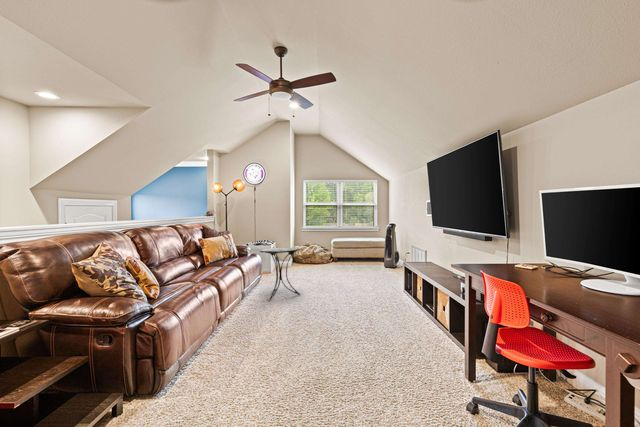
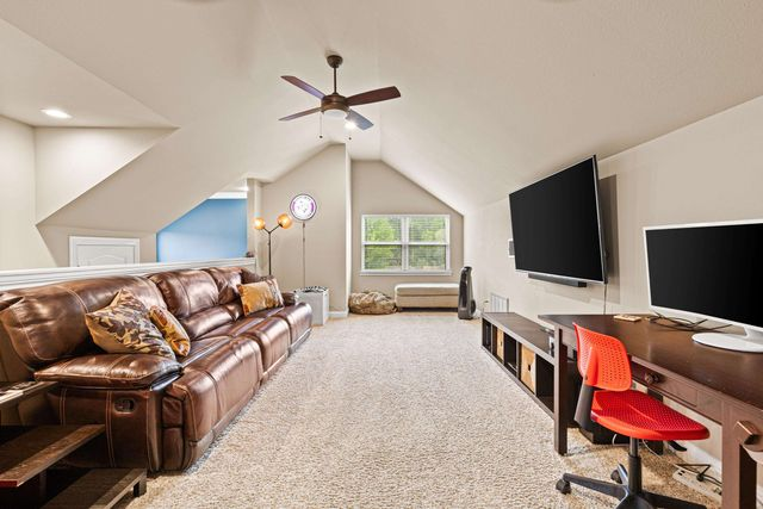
- side table [259,247,301,301]
